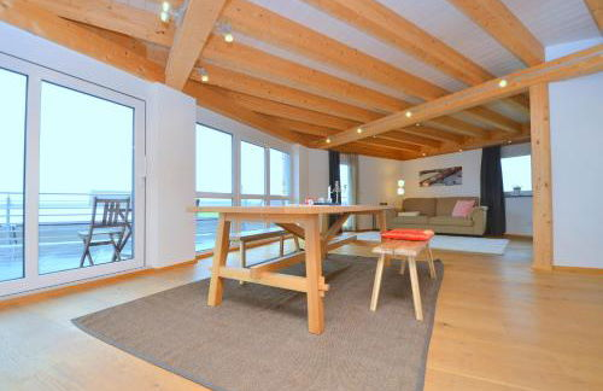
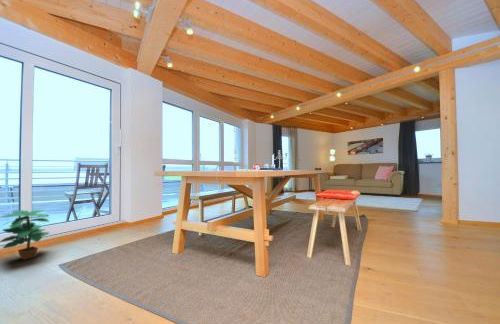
+ potted plant [0,209,50,261]
